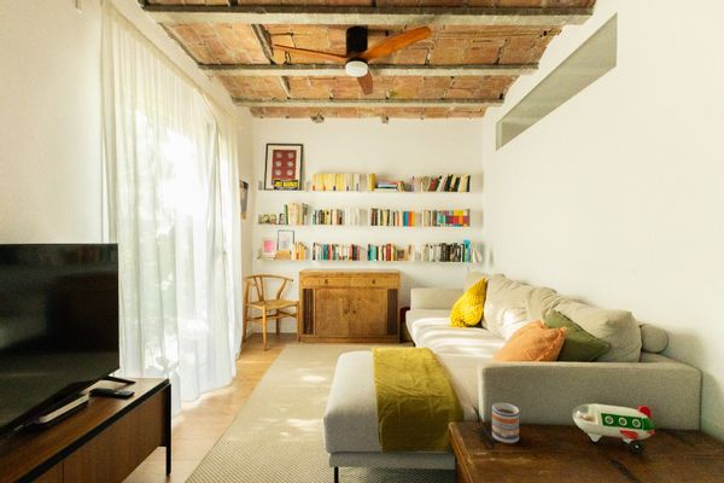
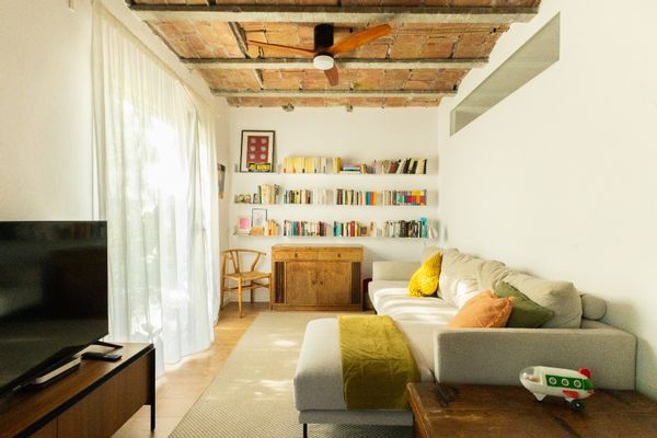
- mug [491,402,520,444]
